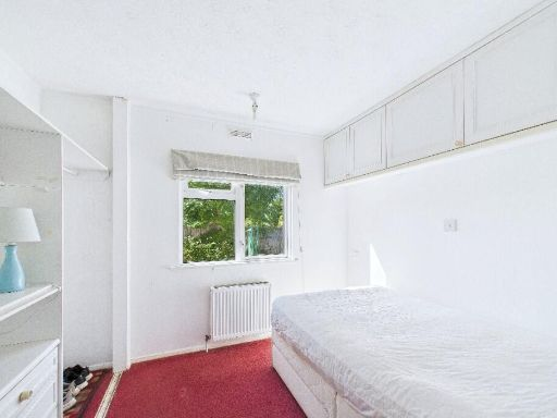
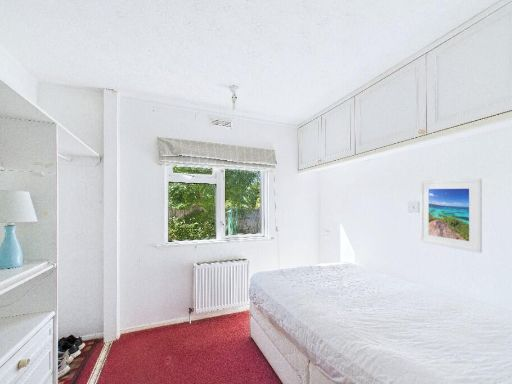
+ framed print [419,178,483,254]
